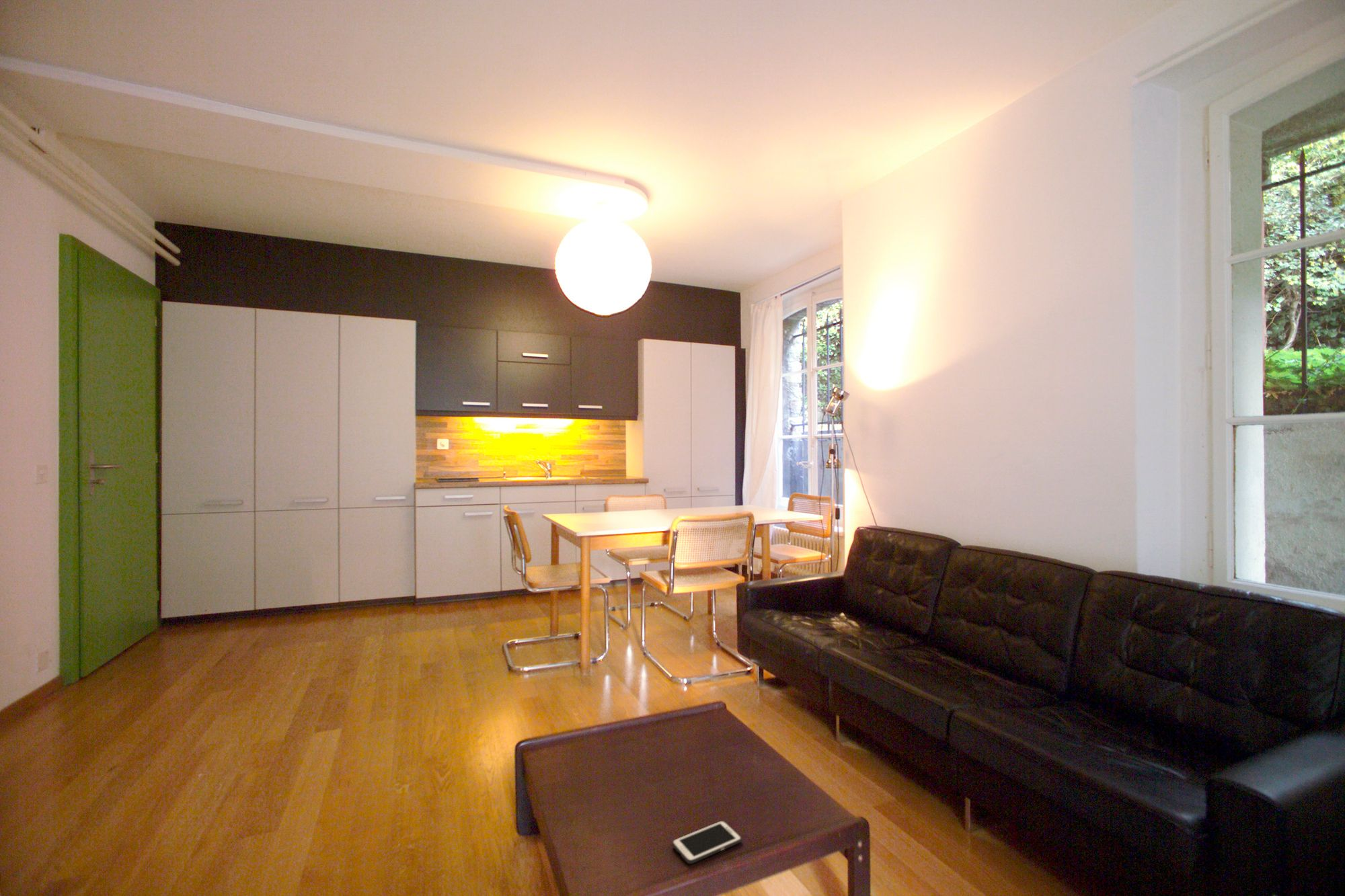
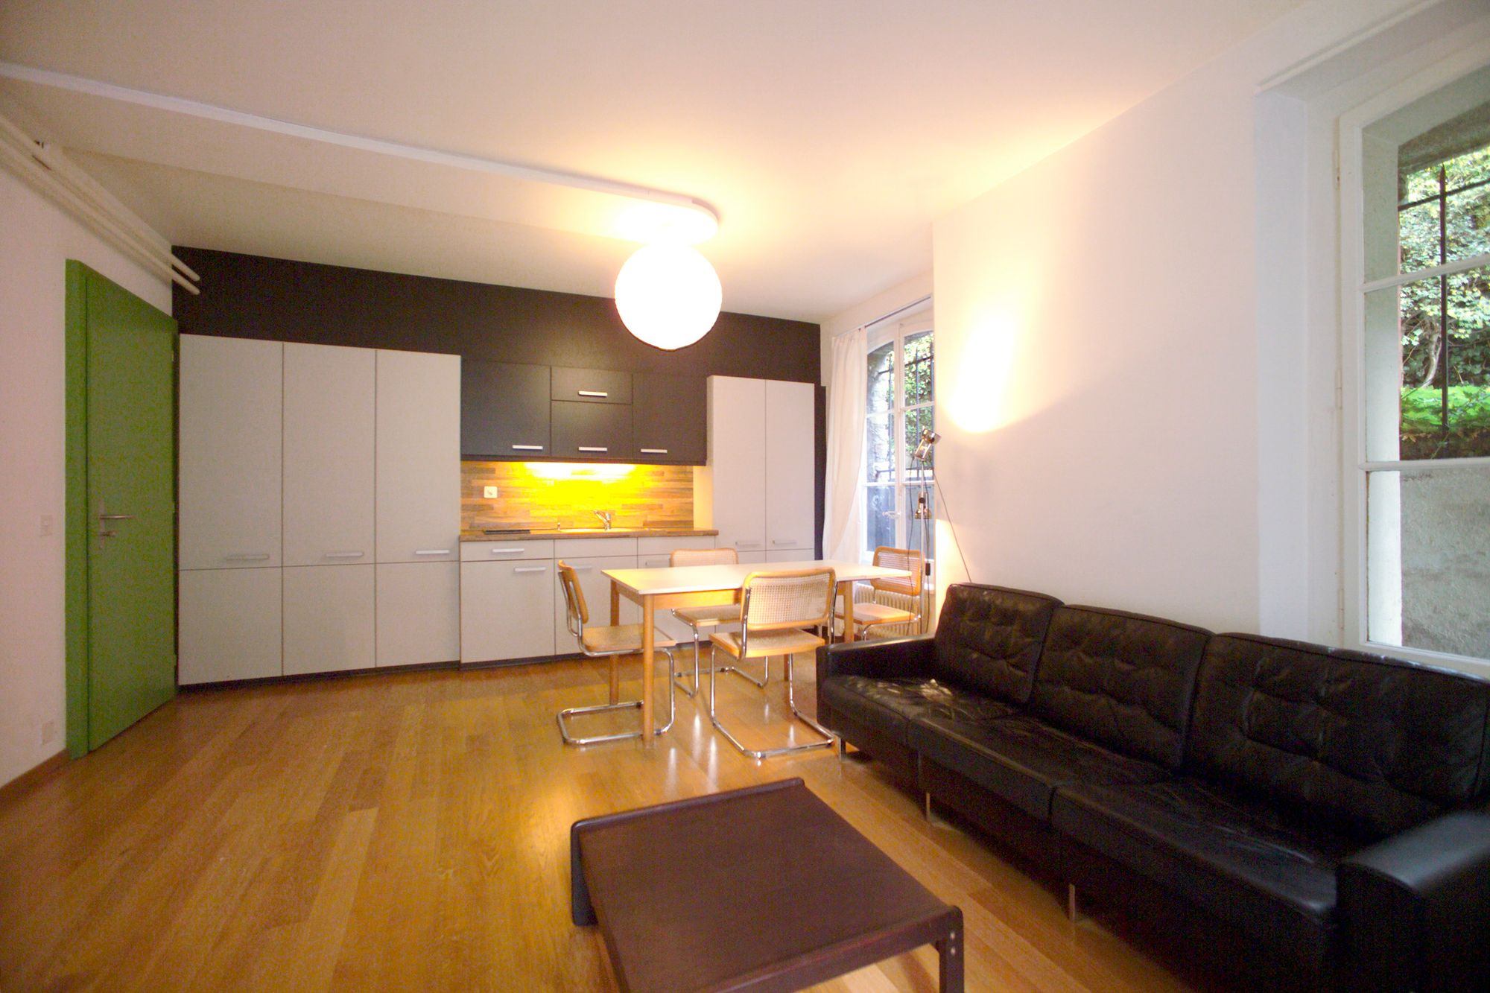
- cell phone [671,820,742,864]
